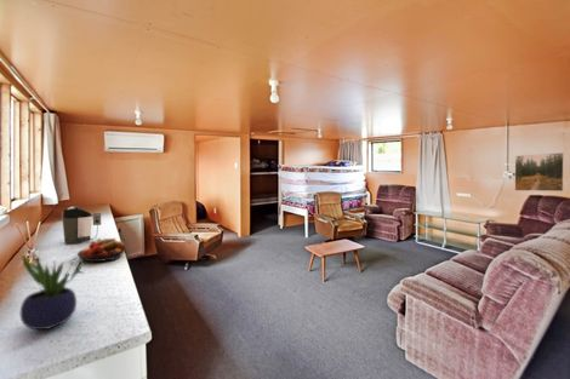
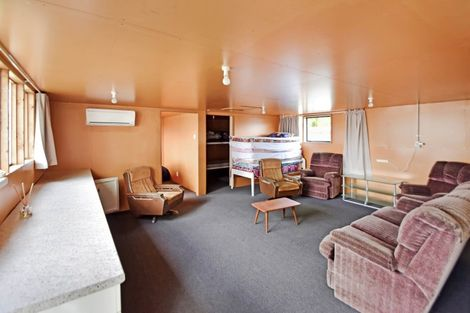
- coffee maker [61,206,102,245]
- fruit bowl [76,237,127,263]
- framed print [514,151,565,193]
- potted plant [19,253,86,331]
